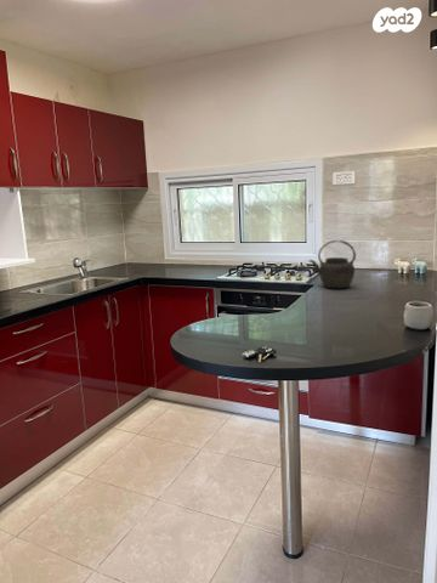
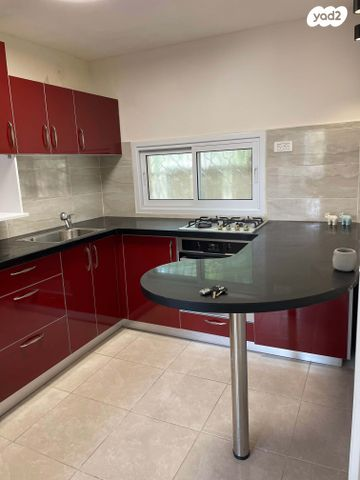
- kettle [308,239,357,289]
